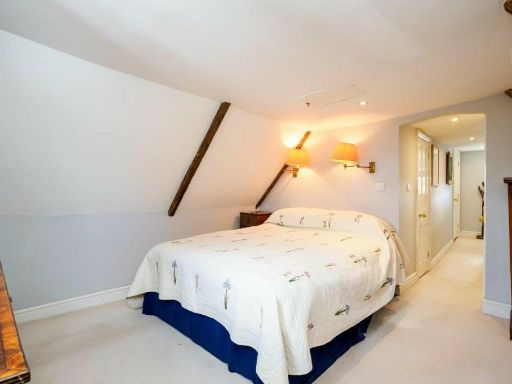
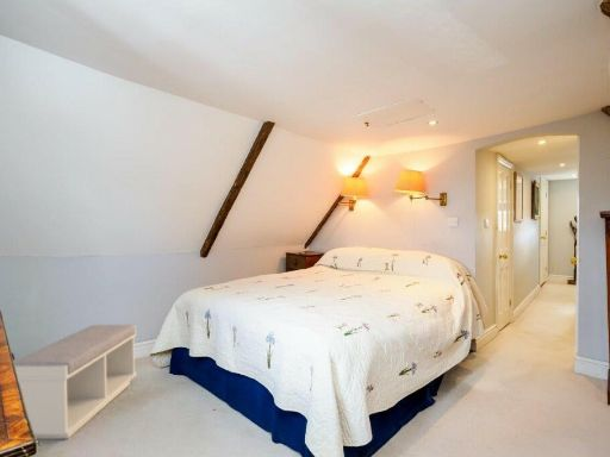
+ bench [13,324,138,439]
